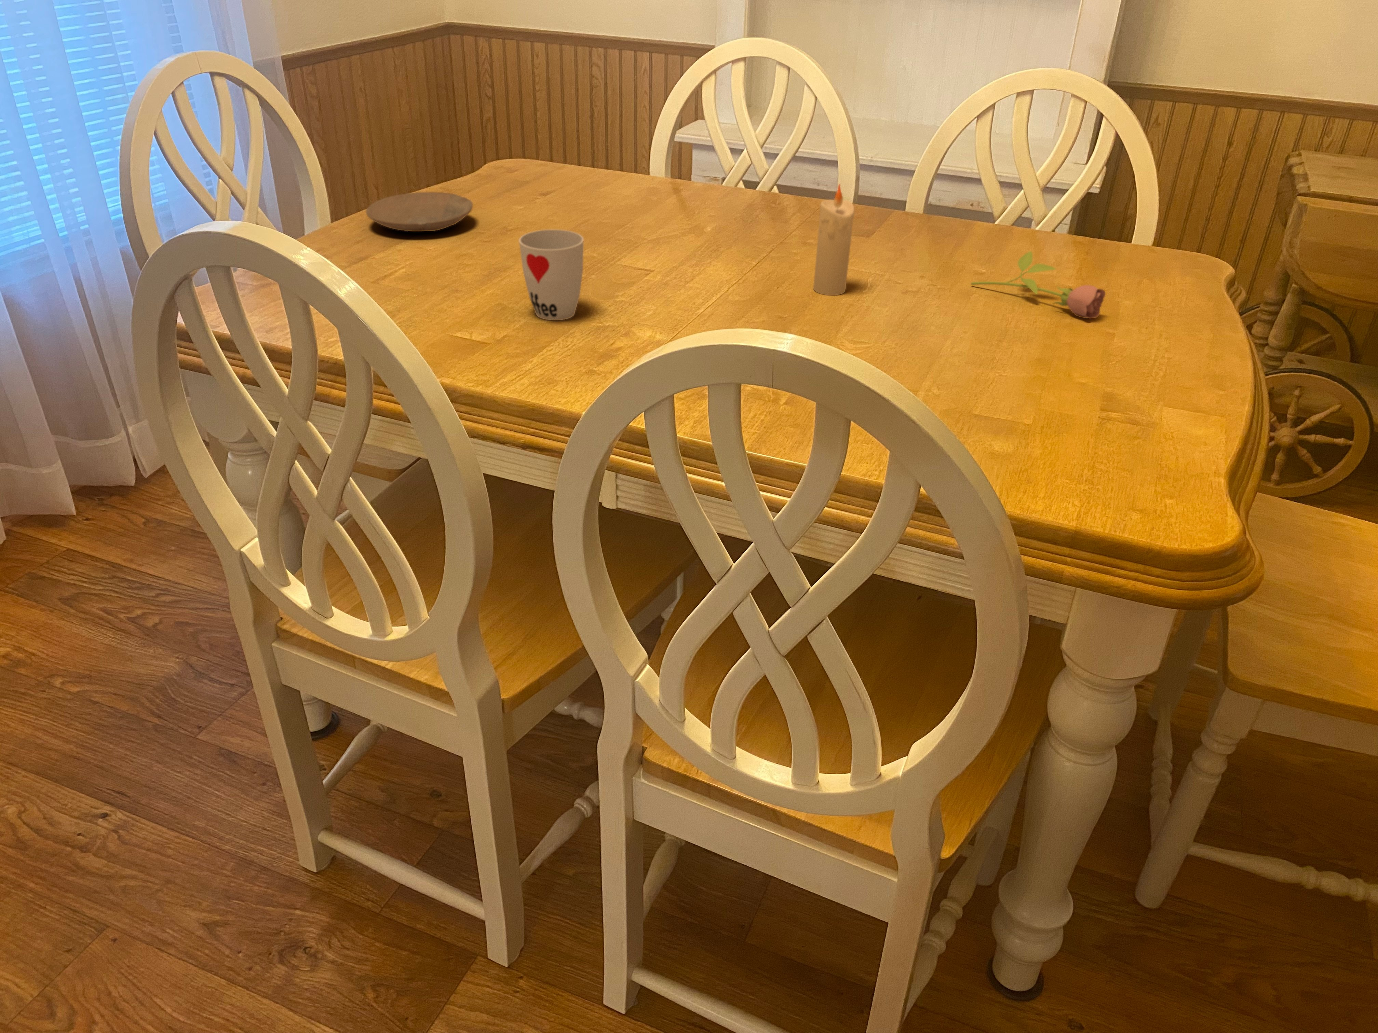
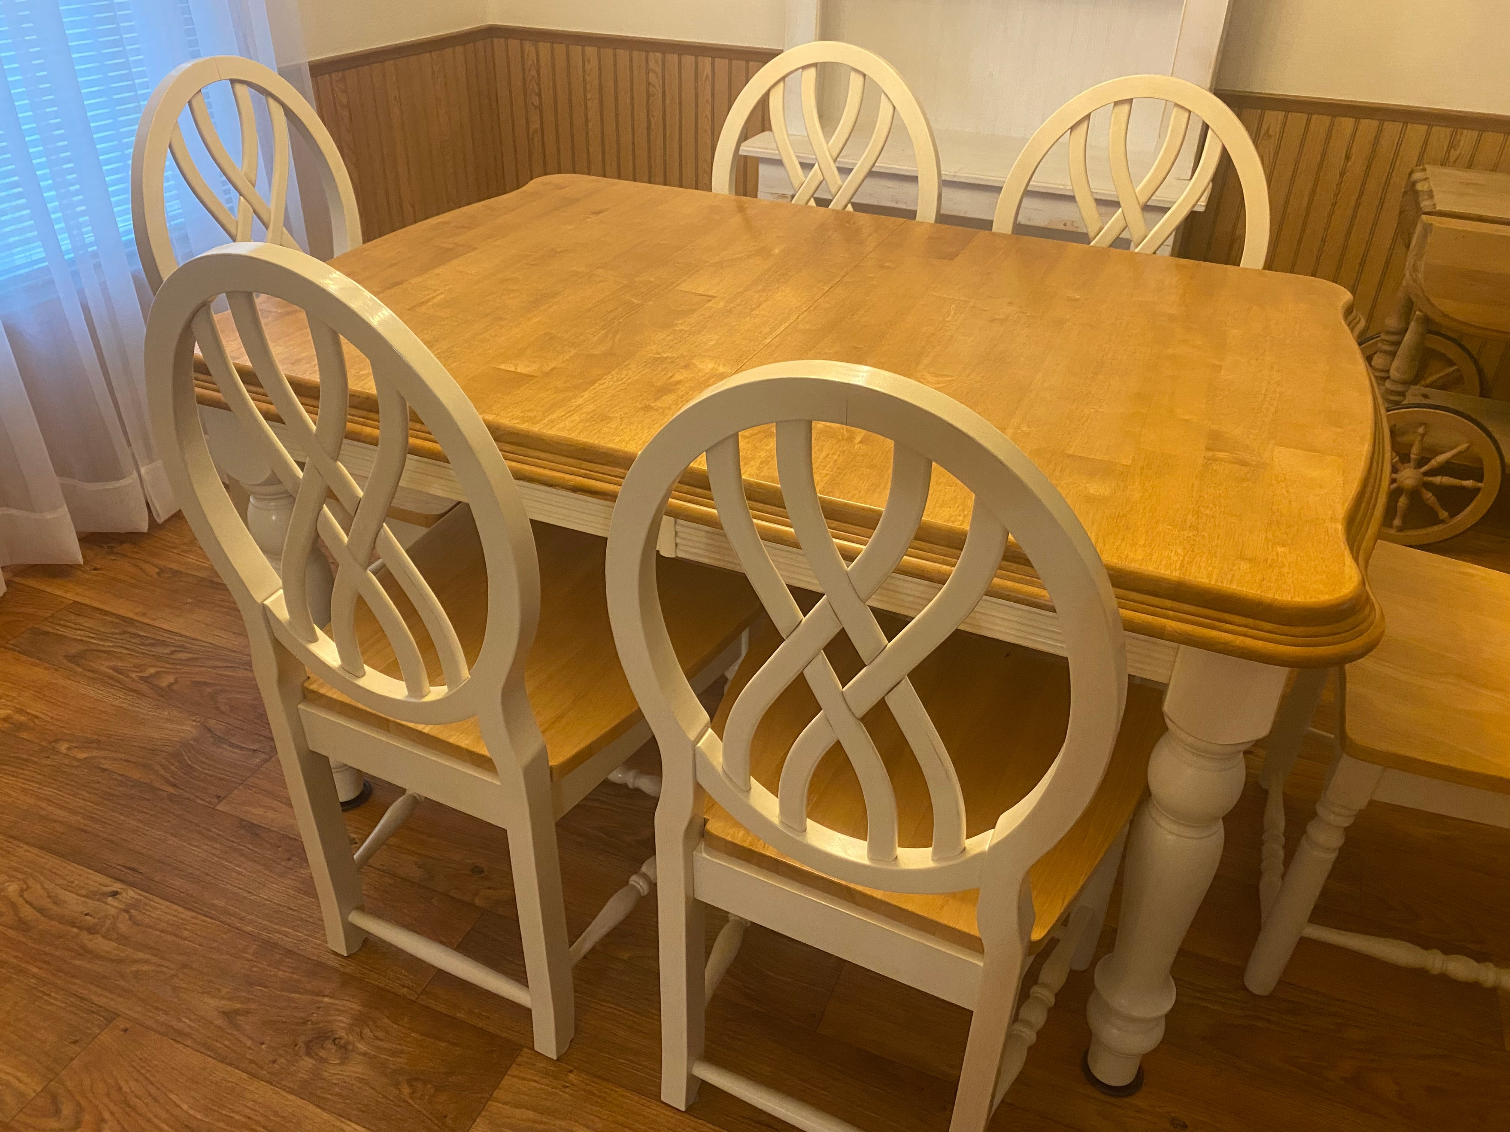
- flower [971,251,1106,319]
- candle [813,183,855,296]
- plate [366,192,473,232]
- cup [519,229,584,321]
